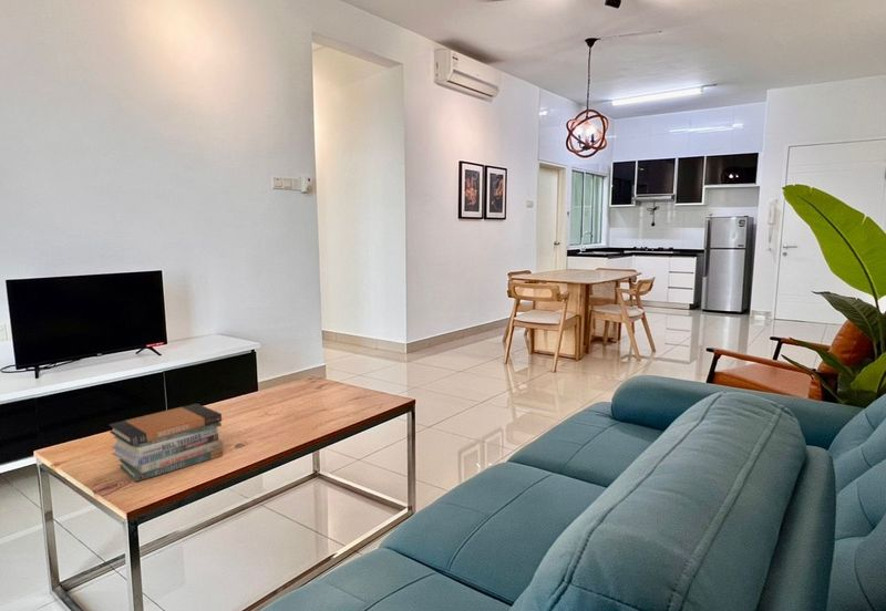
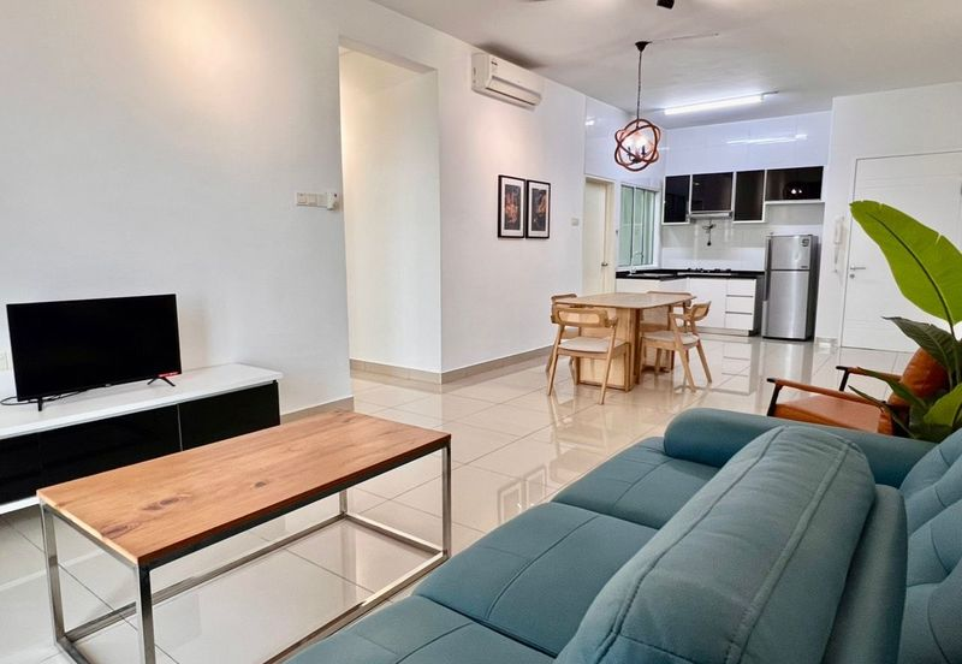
- book stack [107,402,224,483]
